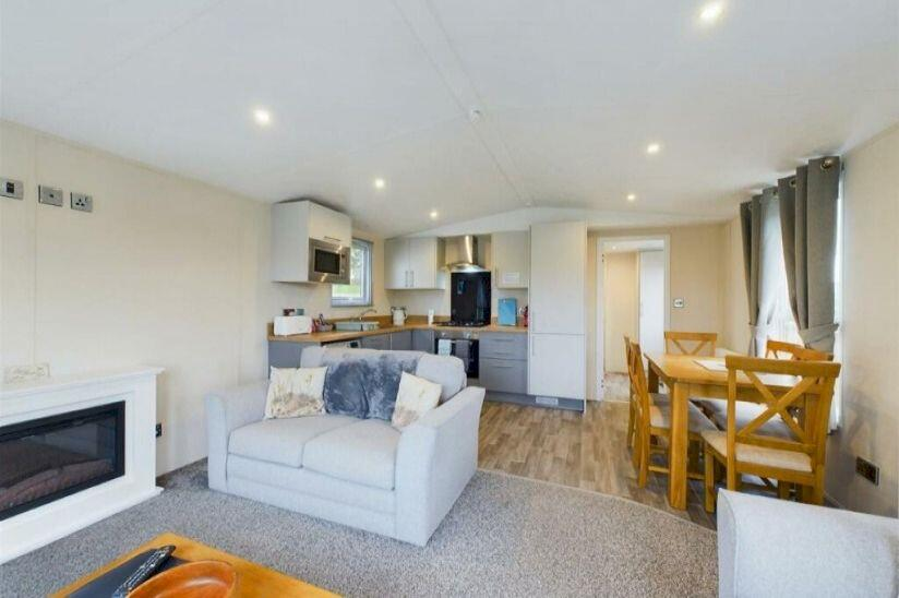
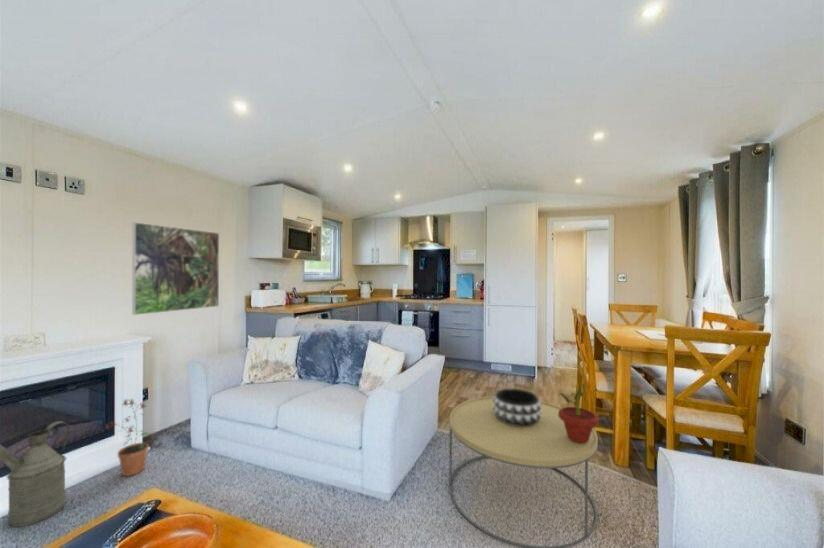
+ coffee table [448,395,599,548]
+ potted plant [558,383,600,443]
+ potted plant [104,398,150,477]
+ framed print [131,221,220,316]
+ decorative bowl [492,388,542,427]
+ watering can [0,420,71,528]
